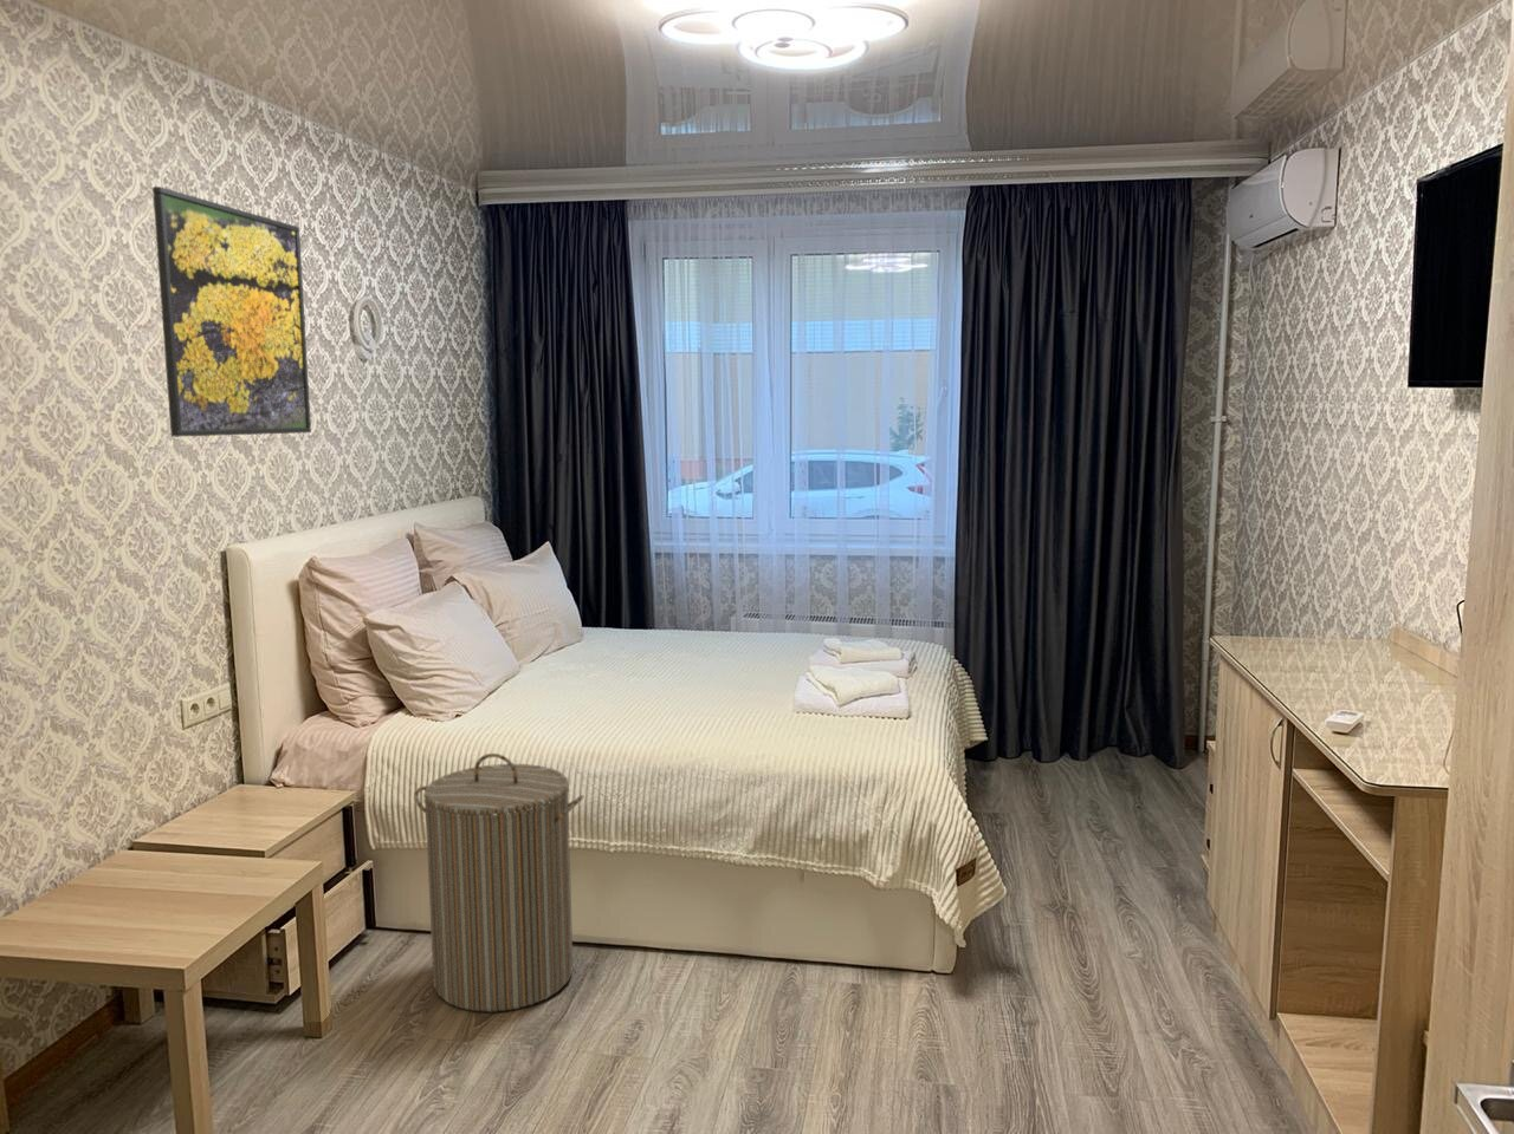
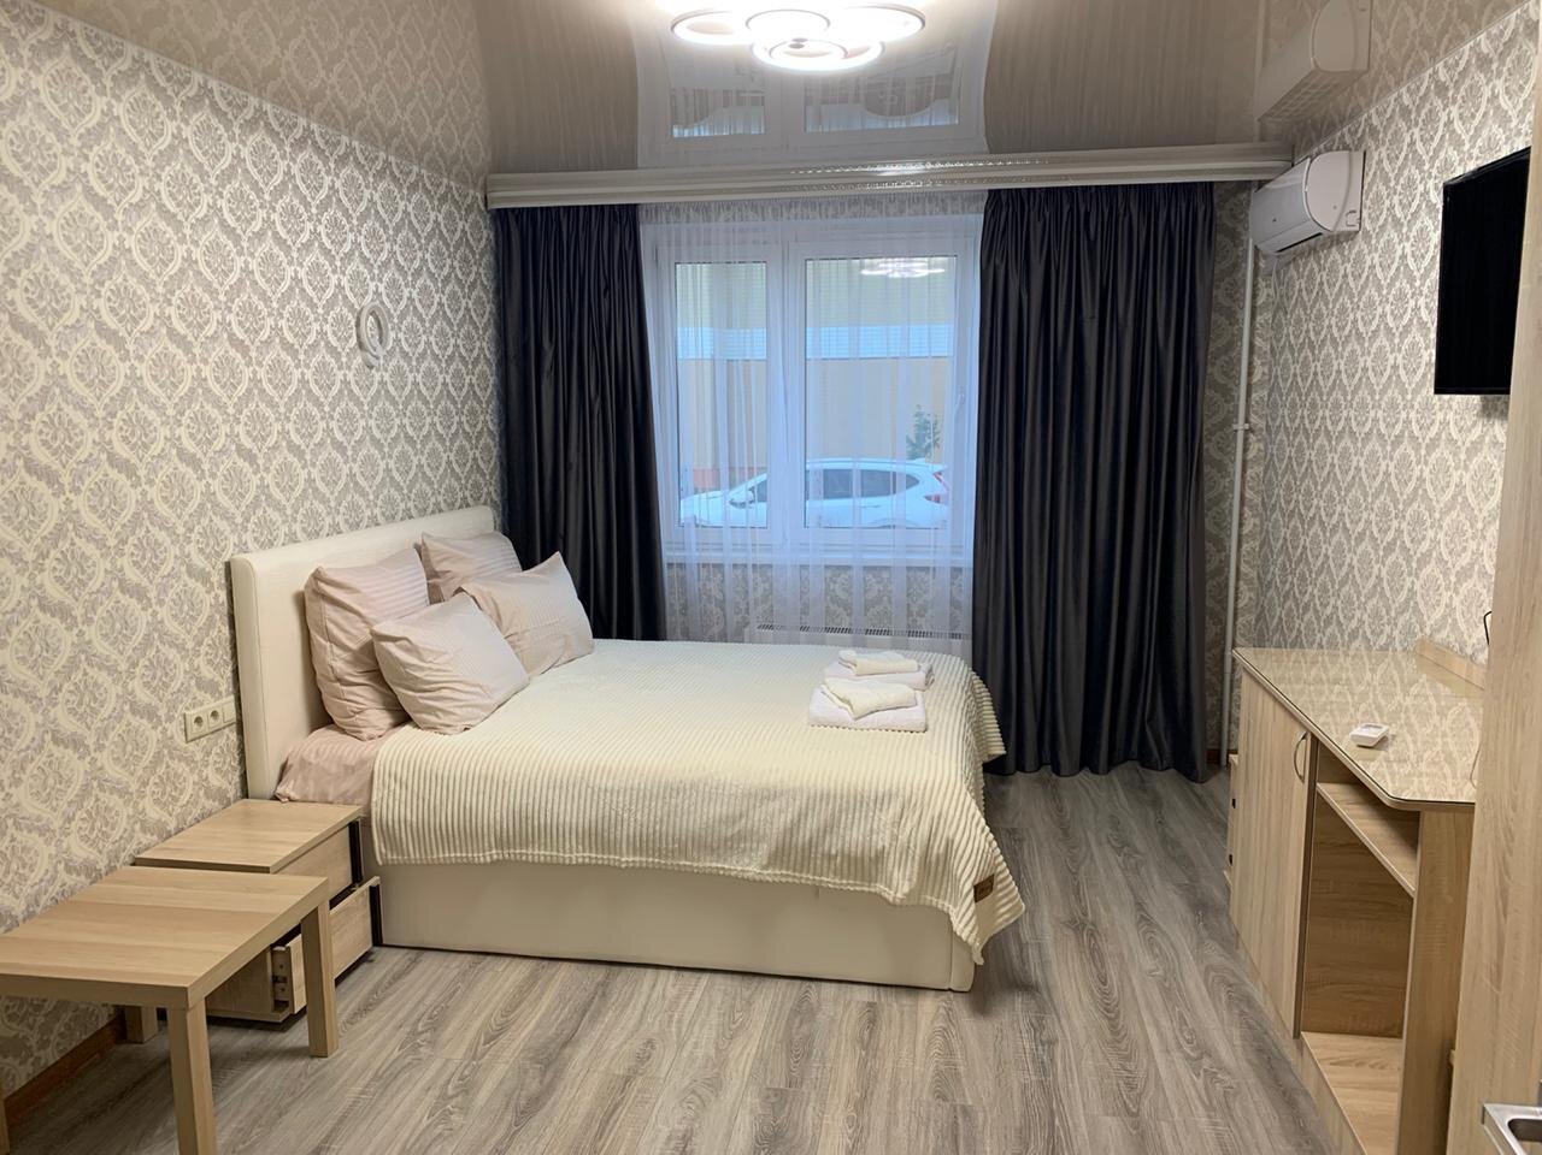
- laundry hamper [412,753,584,1014]
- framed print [151,186,312,437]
